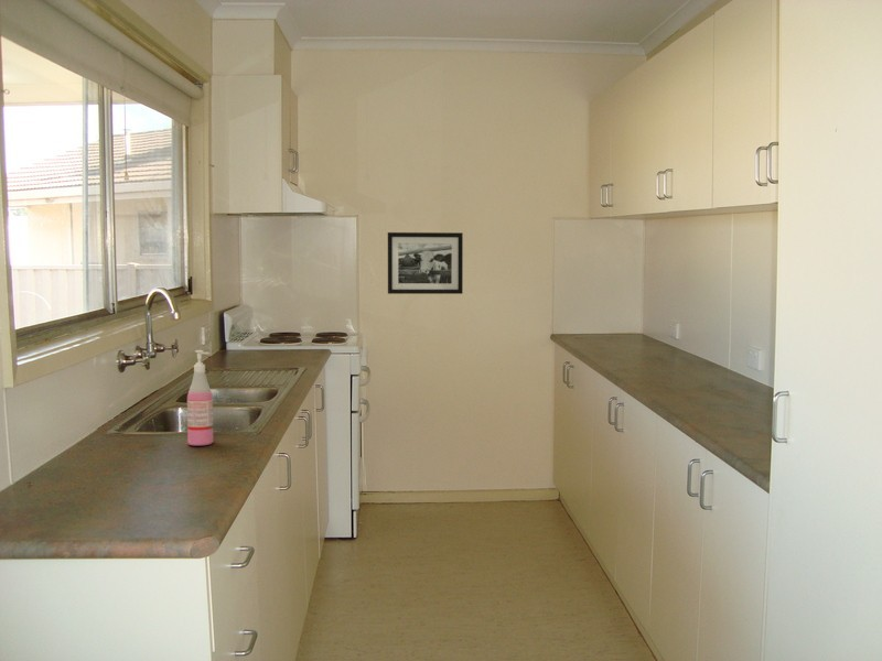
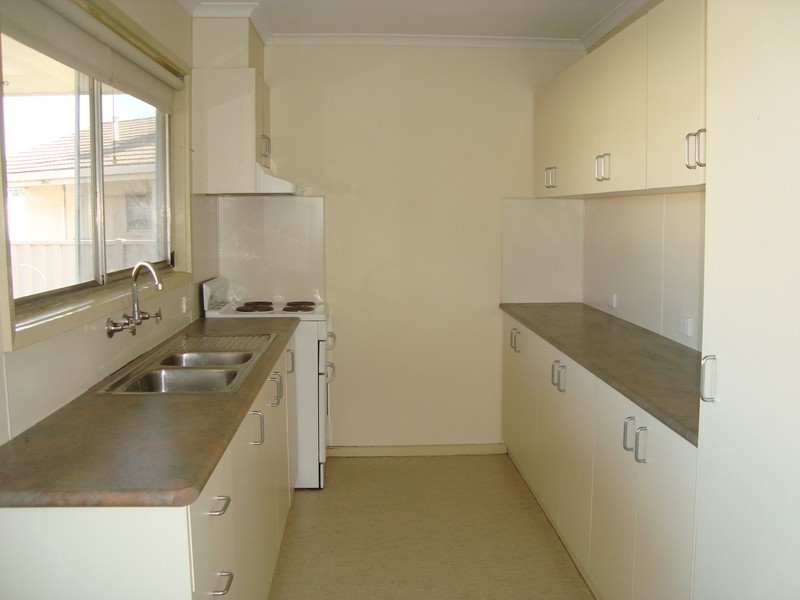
- soap dispenser [186,349,214,446]
- picture frame [387,231,464,295]
